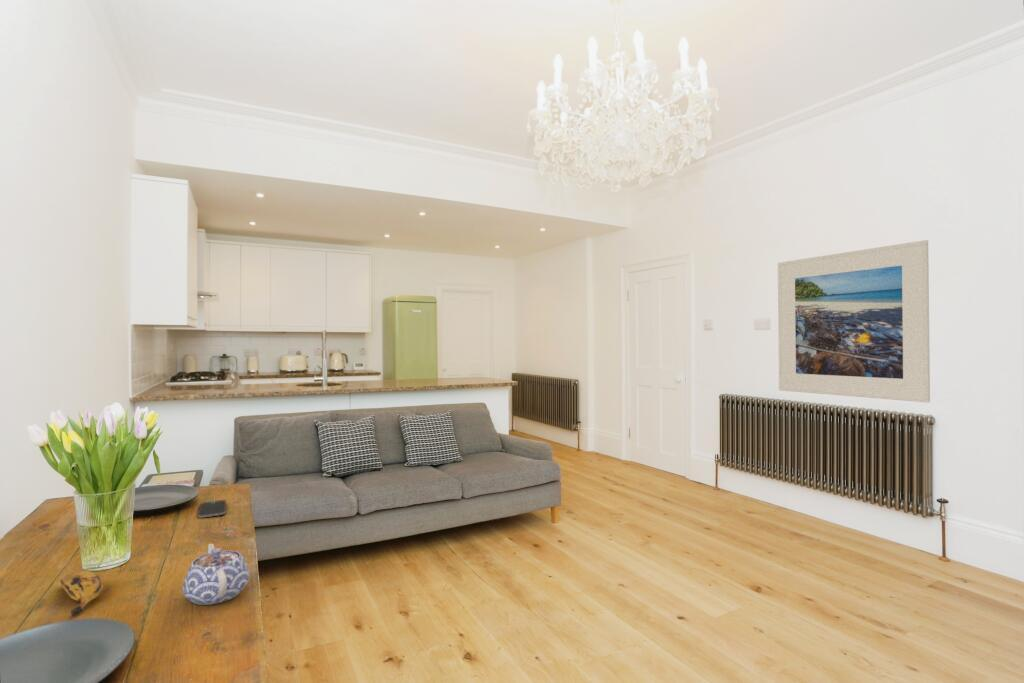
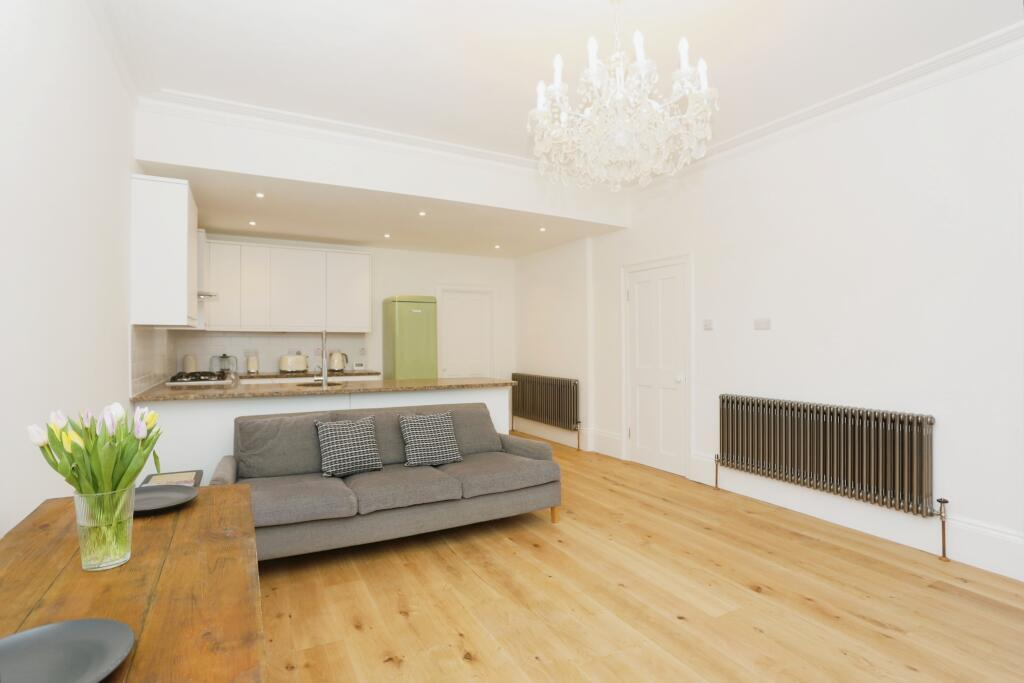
- banana [59,570,104,617]
- teapot [181,543,250,606]
- smartphone [197,499,227,519]
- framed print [777,239,931,403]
